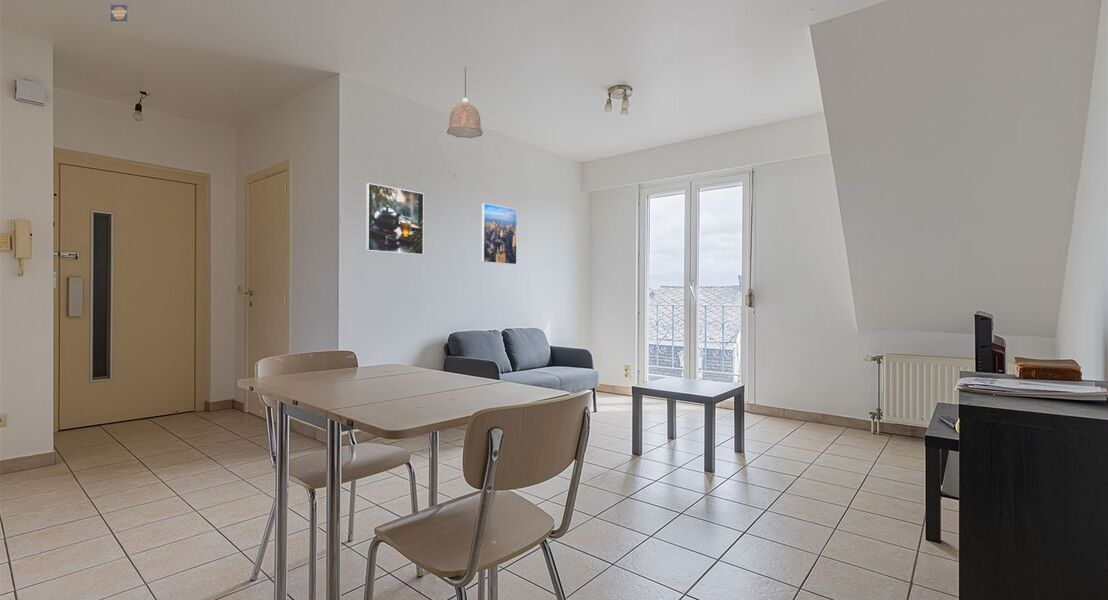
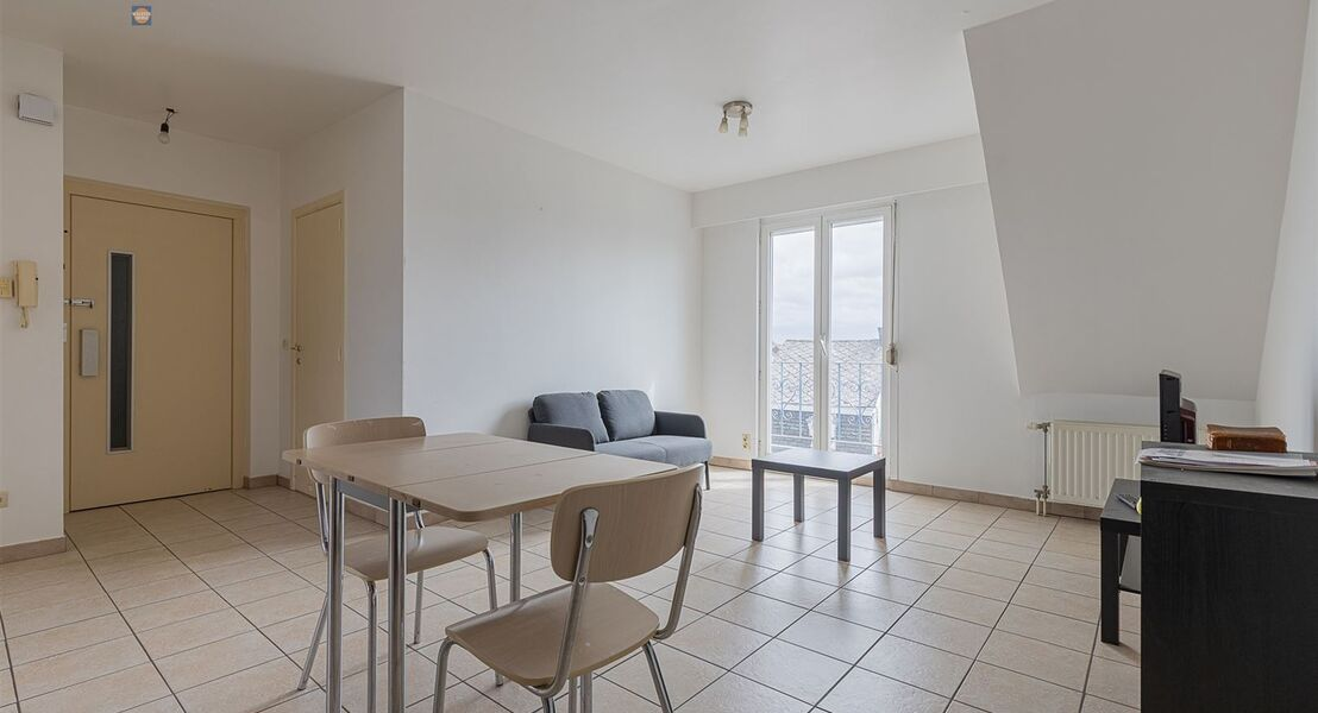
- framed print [480,202,518,266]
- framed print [365,182,425,256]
- pendant lamp [446,66,484,139]
